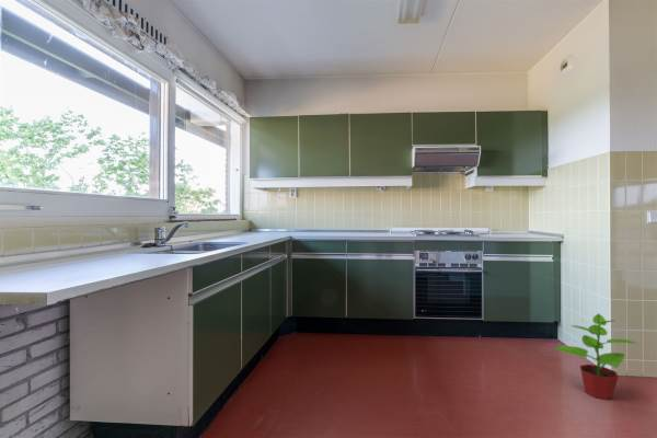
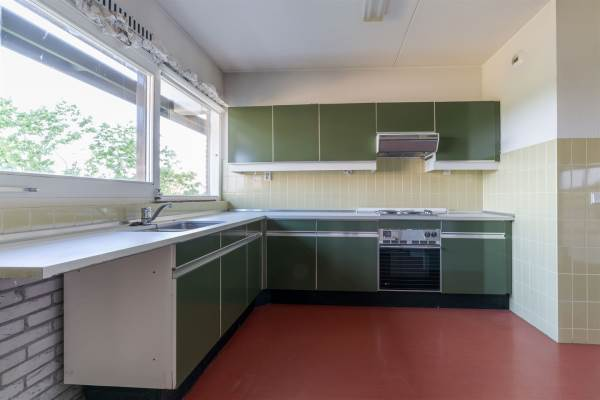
- potted plant [553,312,638,401]
